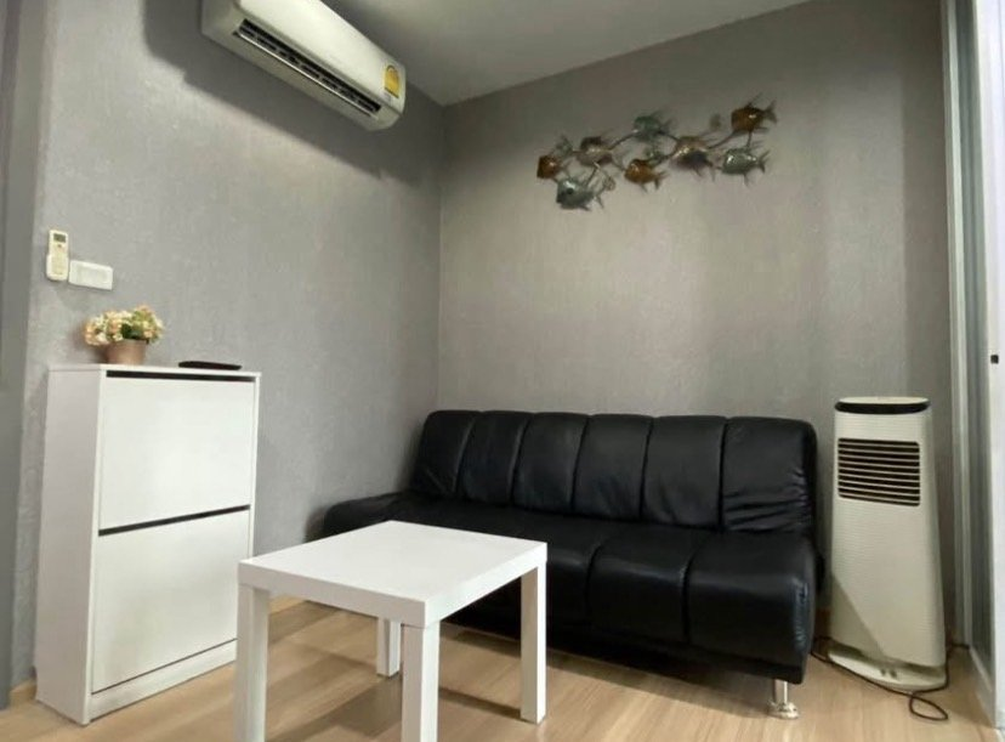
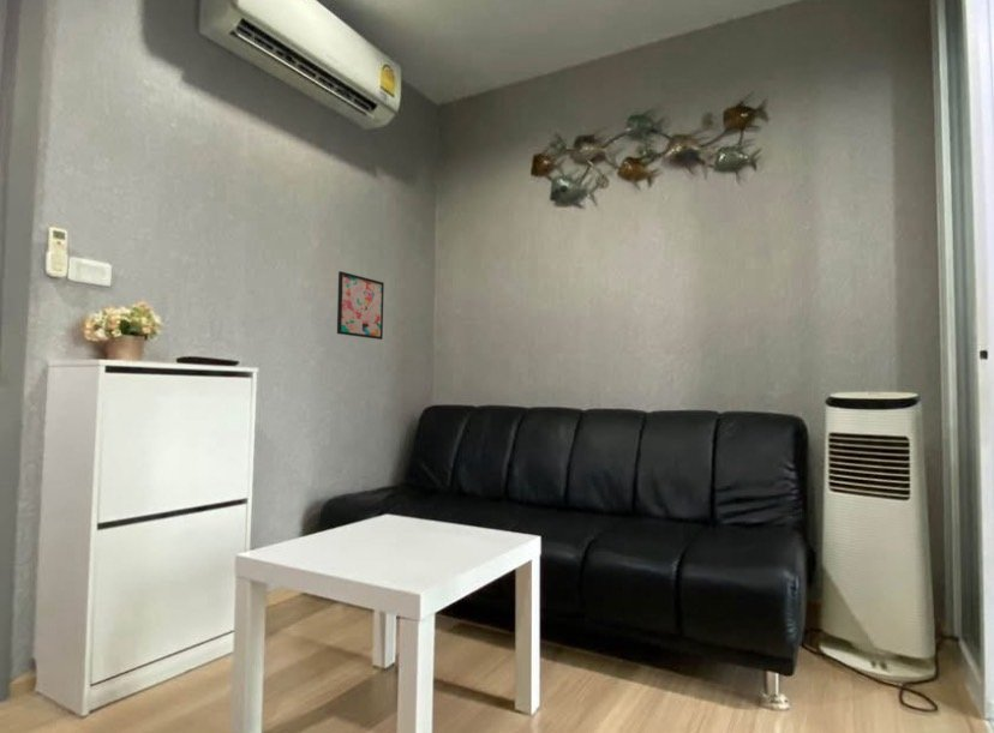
+ wall art [336,270,385,341]
